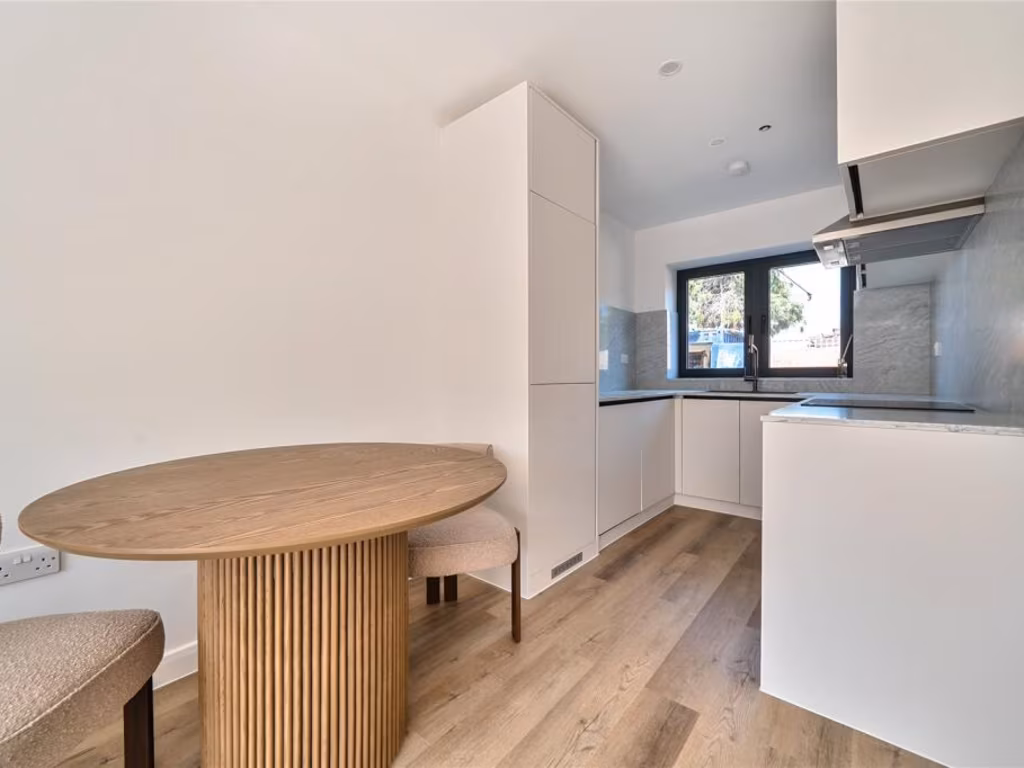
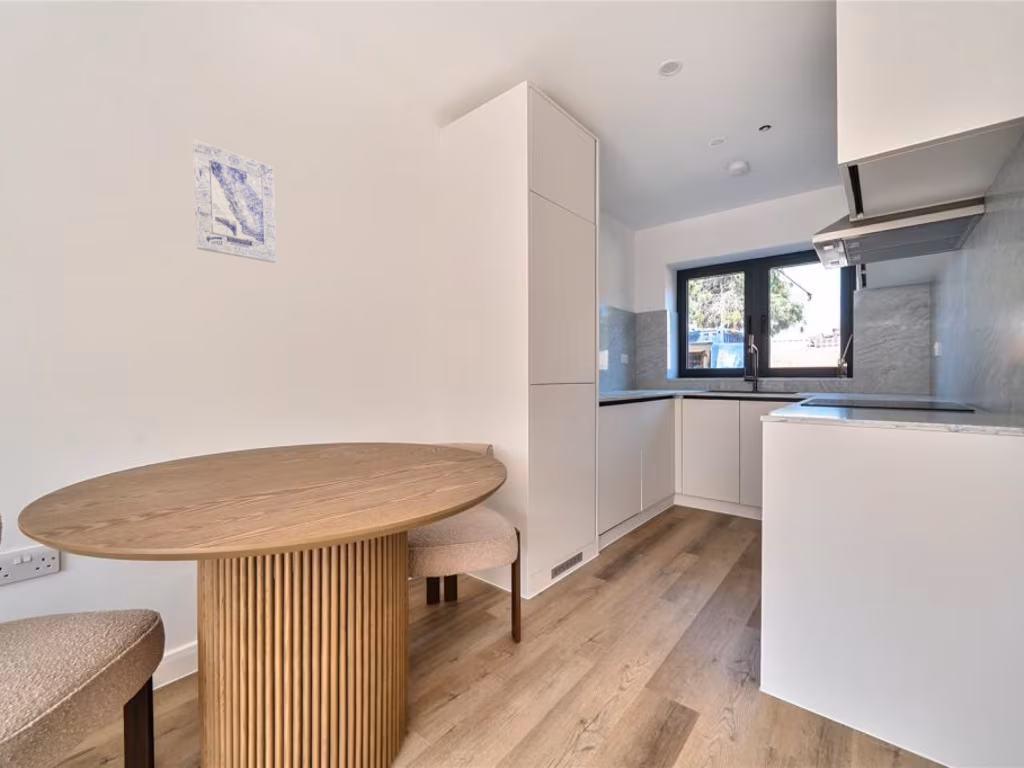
+ wall art [192,139,277,264]
